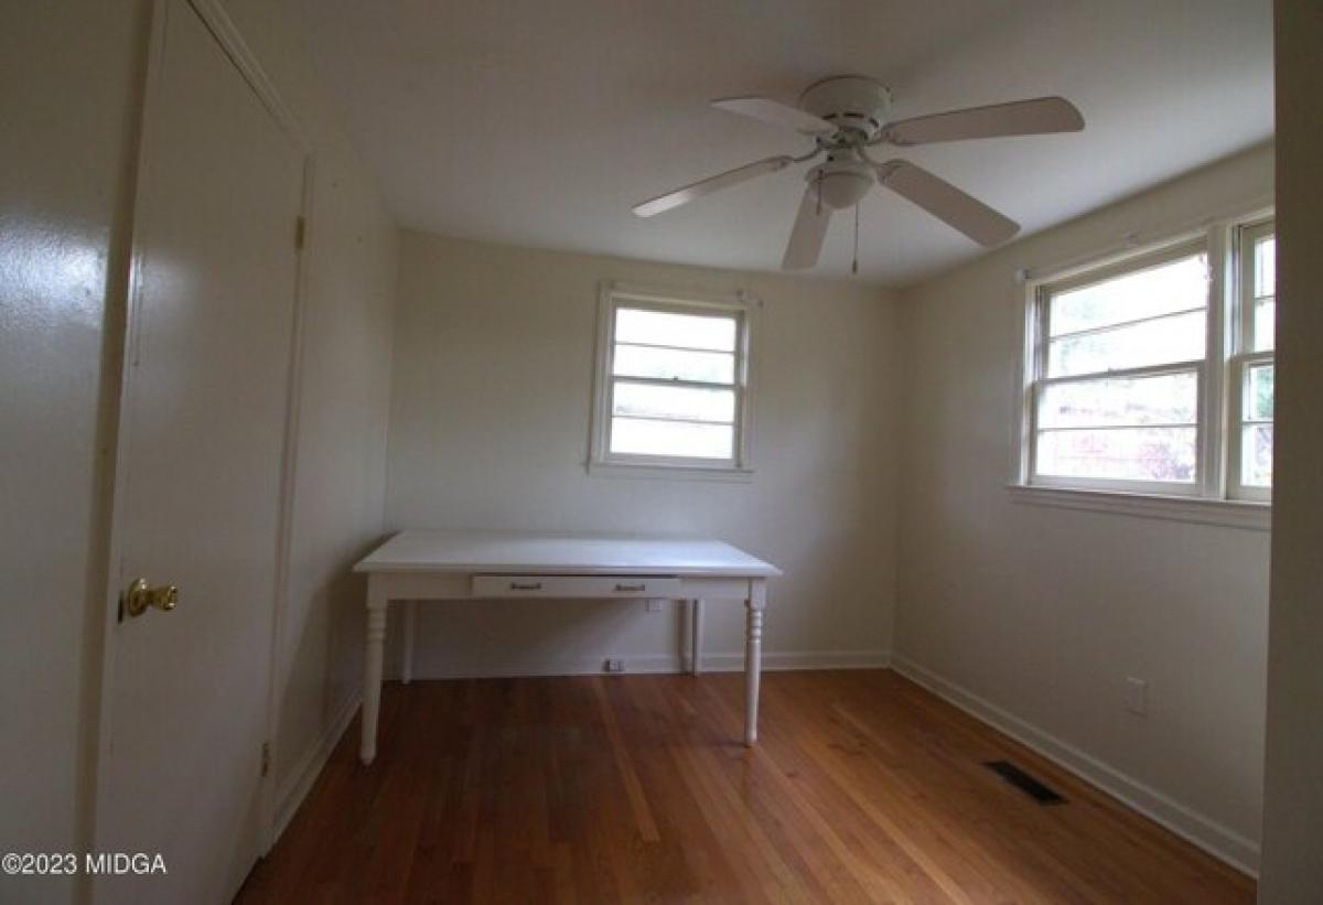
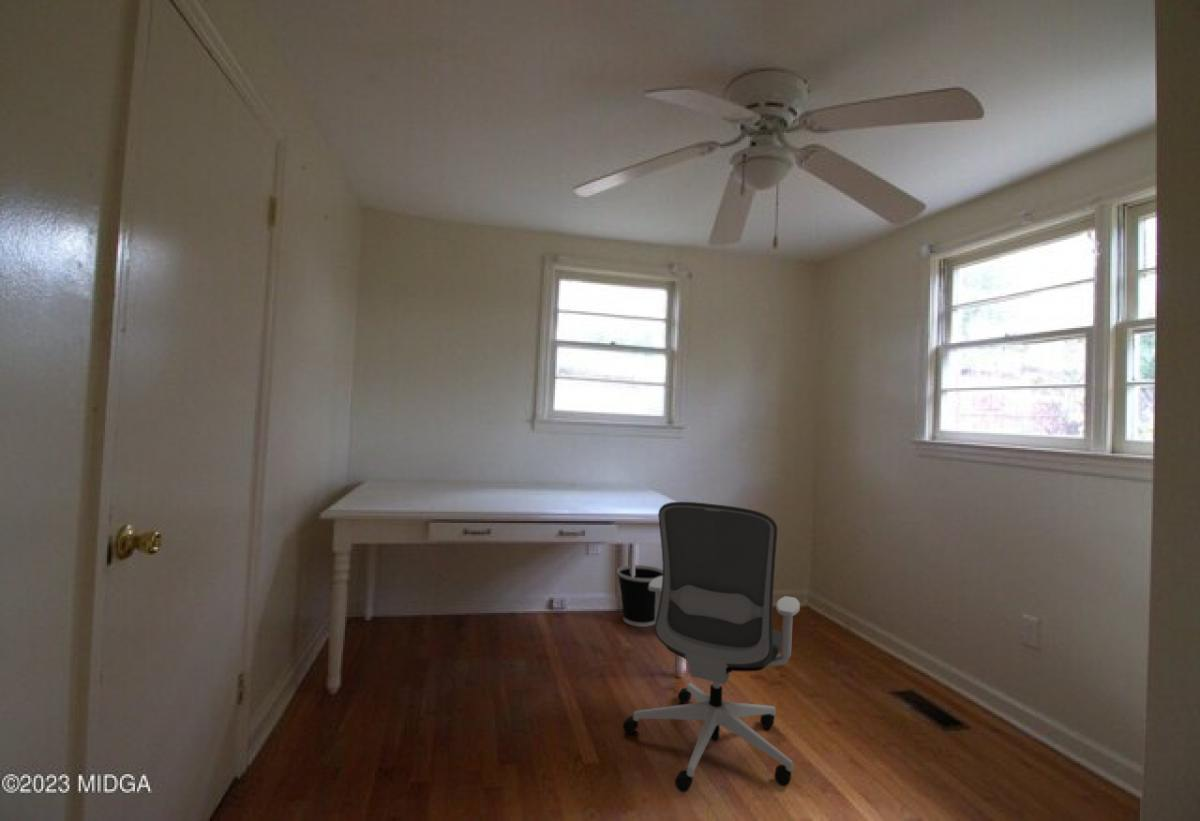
+ office chair [622,501,801,793]
+ wastebasket [616,564,663,628]
